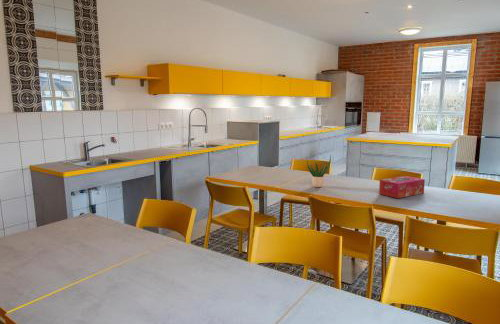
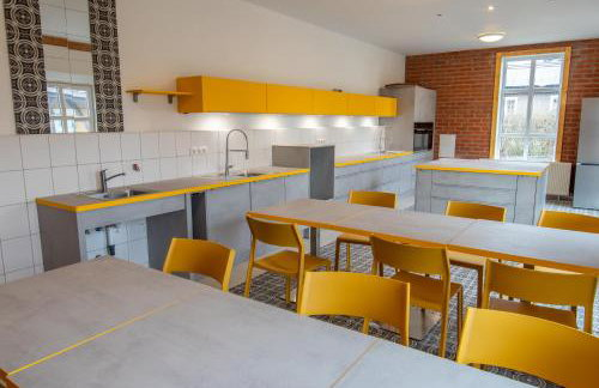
- potted plant [306,153,332,188]
- tissue box [378,175,426,199]
